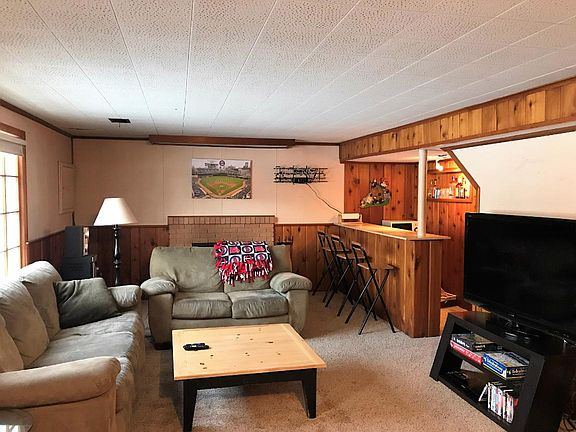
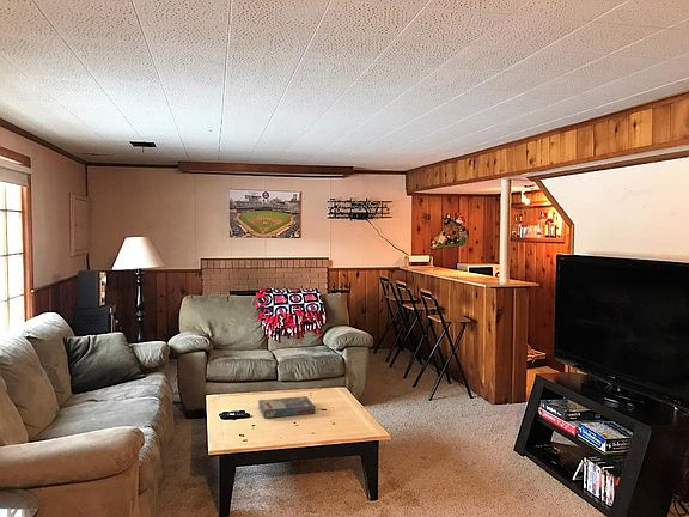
+ board game [257,395,317,419]
